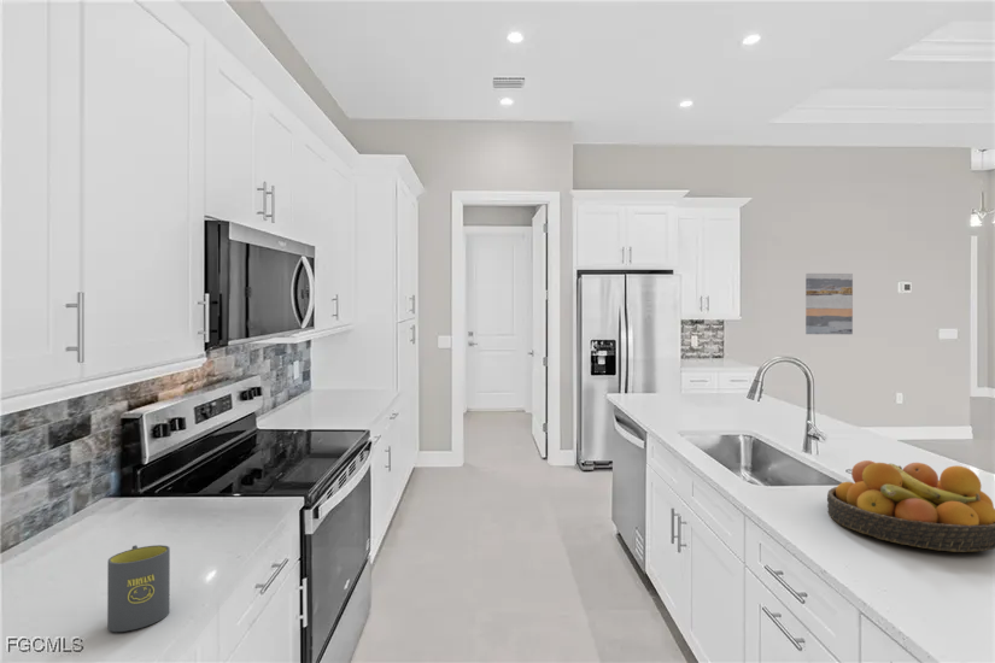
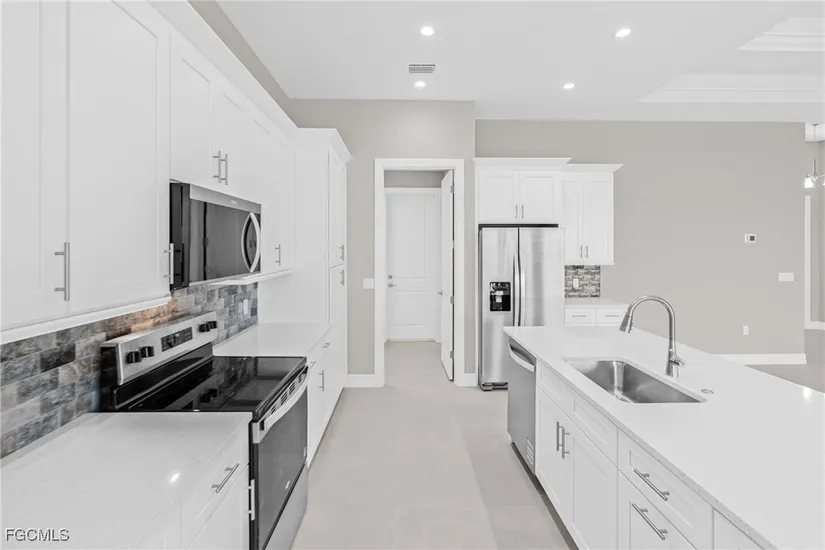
- wall art [804,272,854,335]
- mug [106,544,171,633]
- fruit bowl [826,459,995,553]
